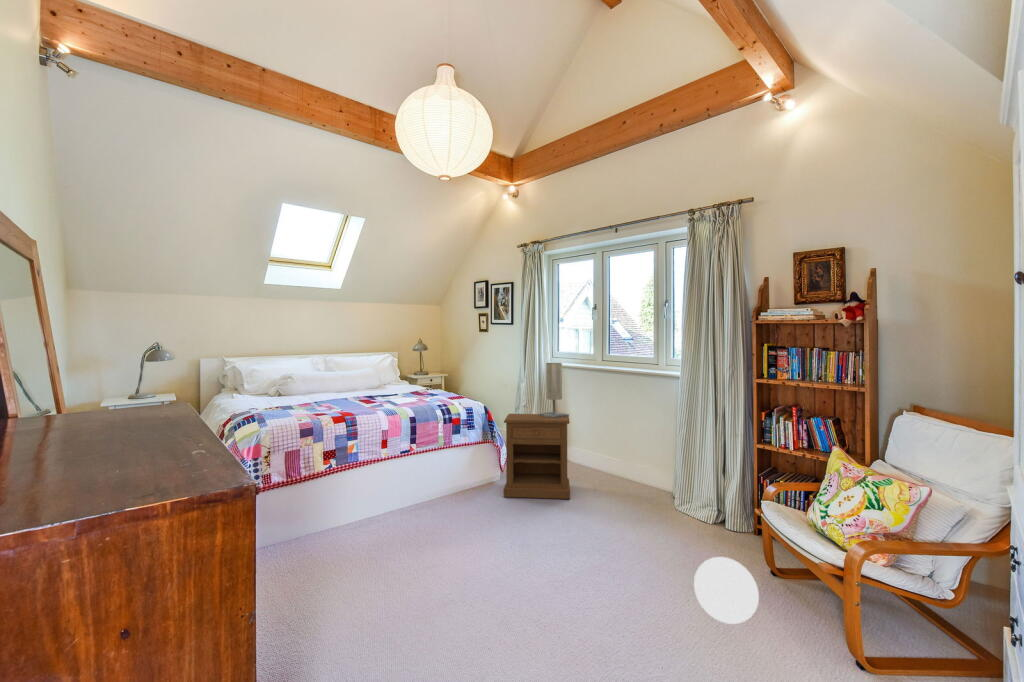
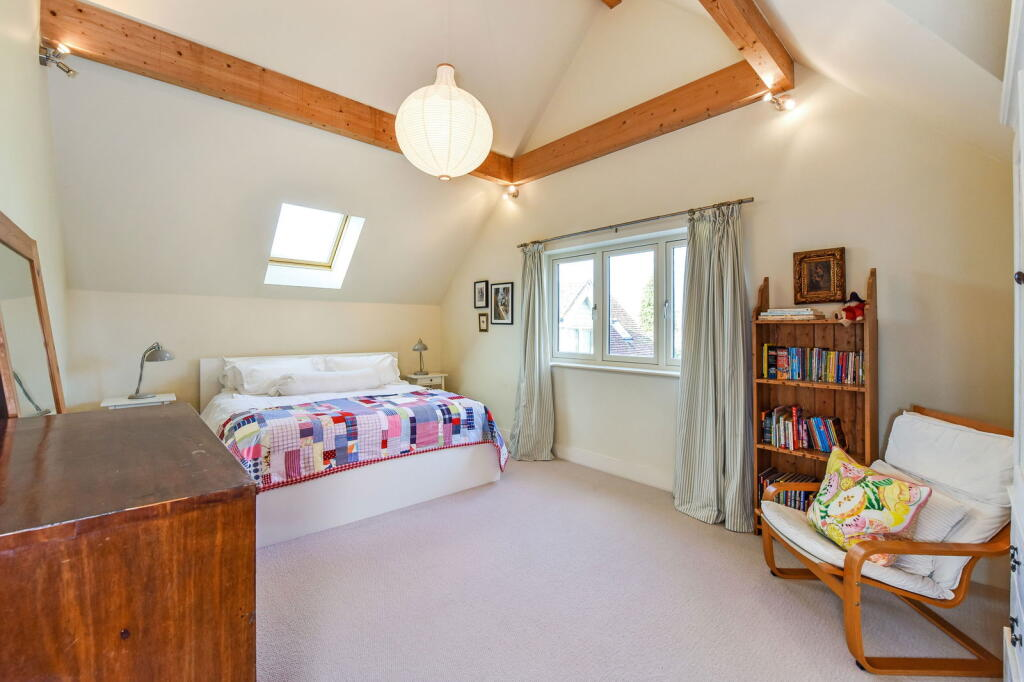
- nightstand [503,413,571,500]
- table lamp [538,362,570,418]
- ball [693,556,760,625]
